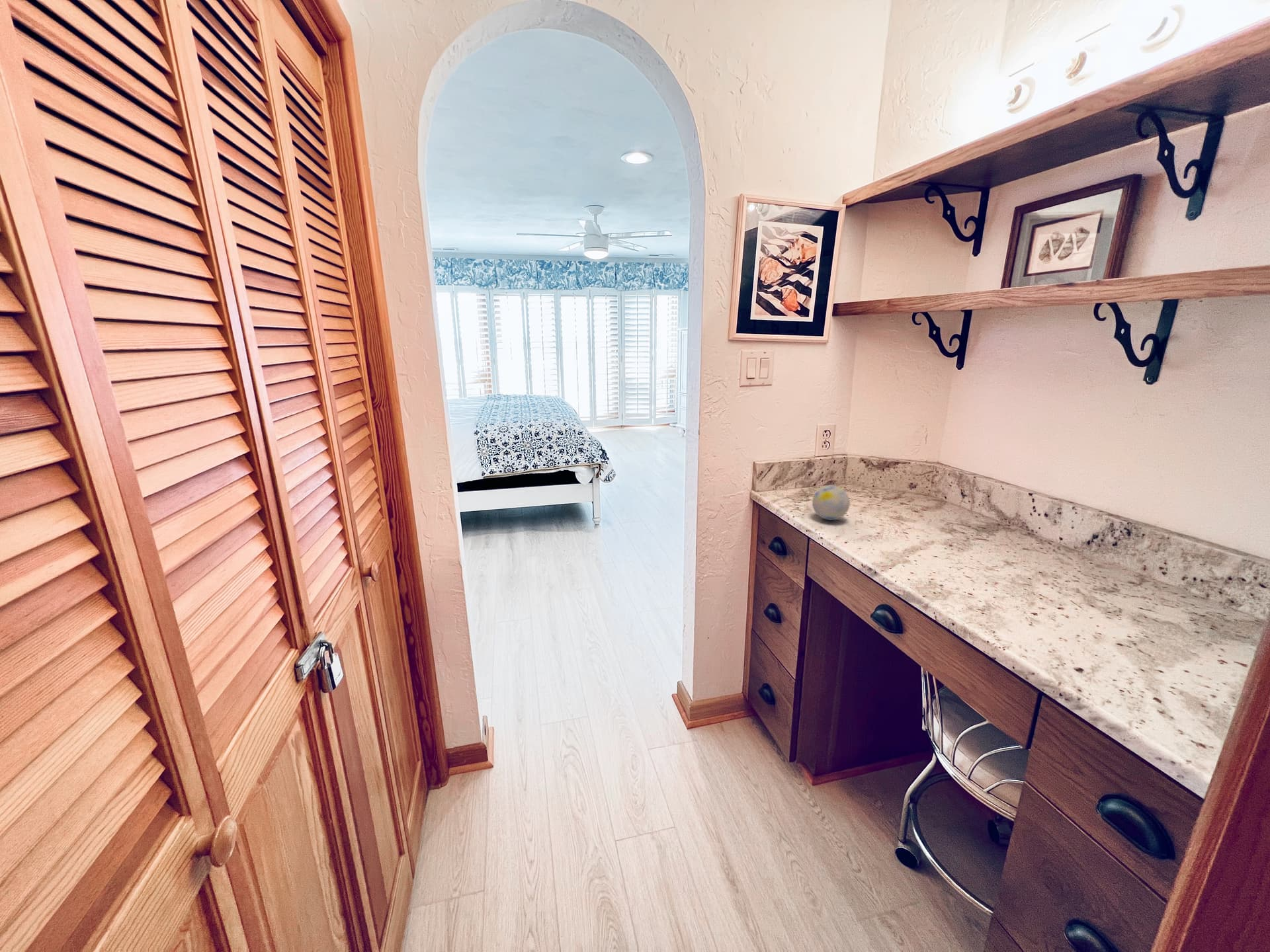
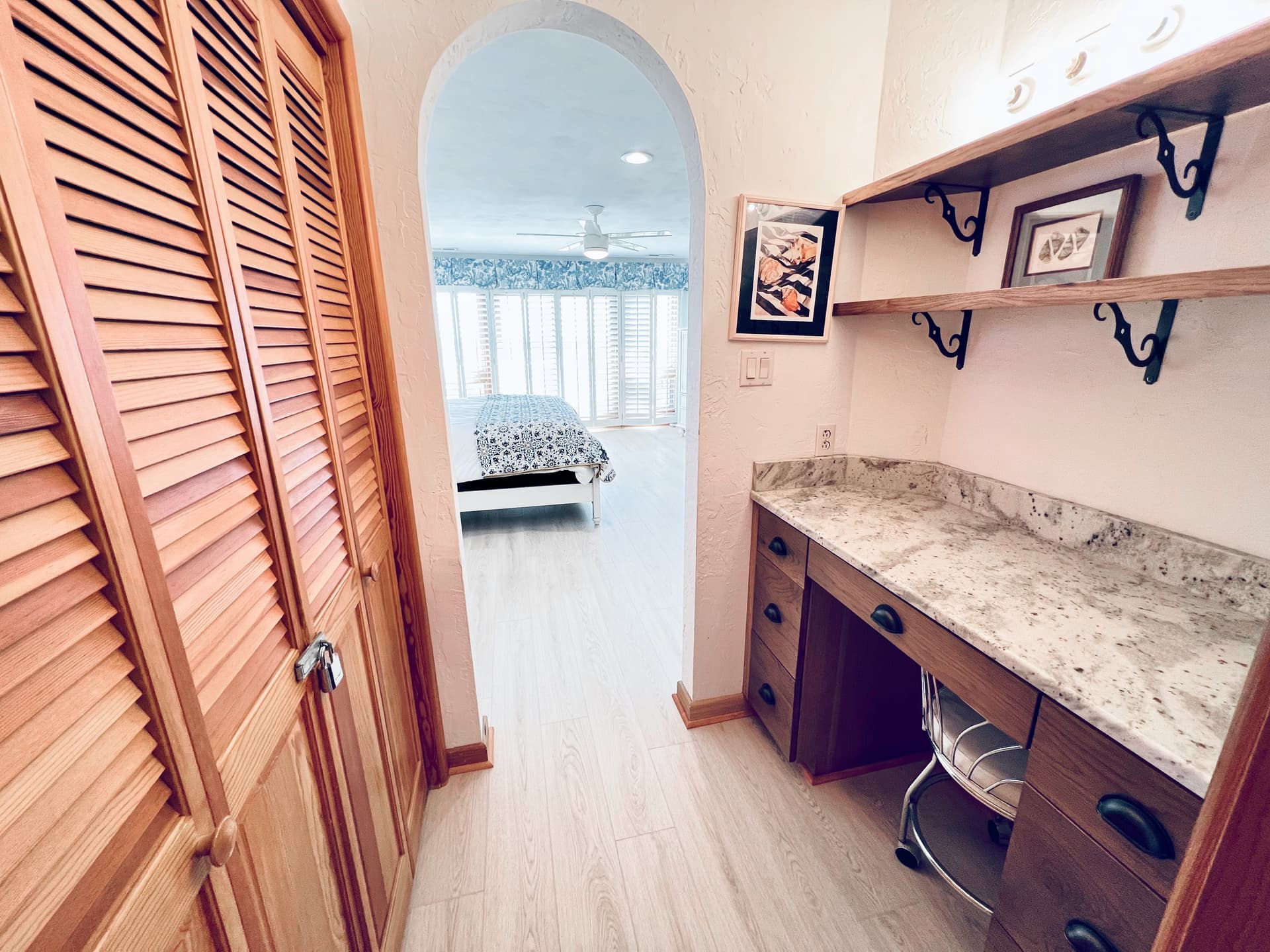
- decorative ball [812,485,851,521]
